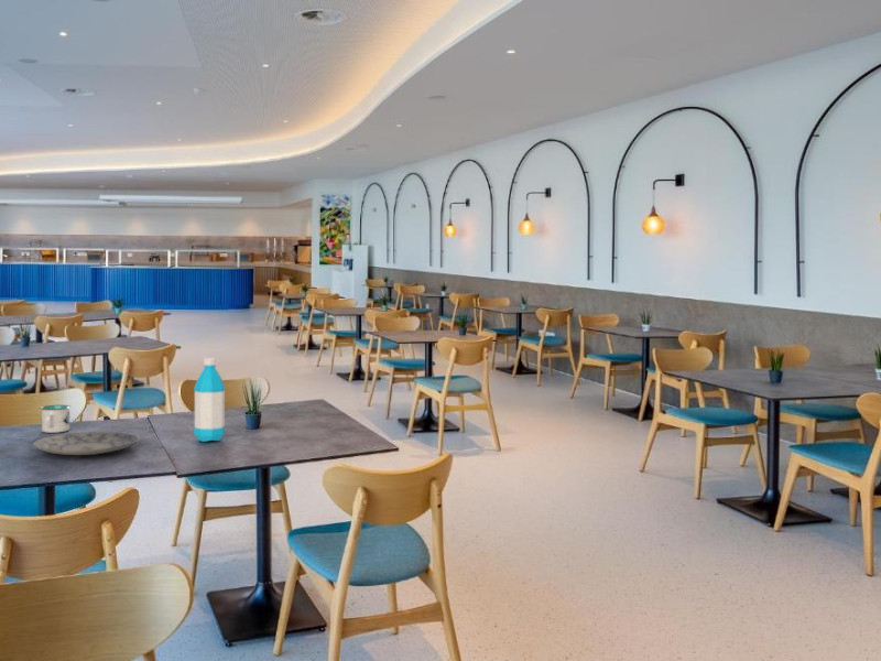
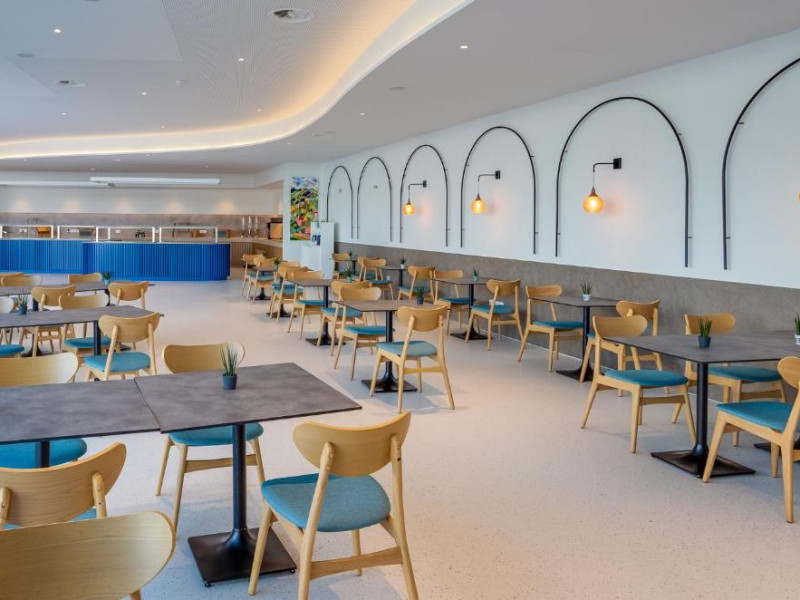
- mug [40,404,72,434]
- plate [32,431,141,456]
- water bottle [193,357,226,443]
